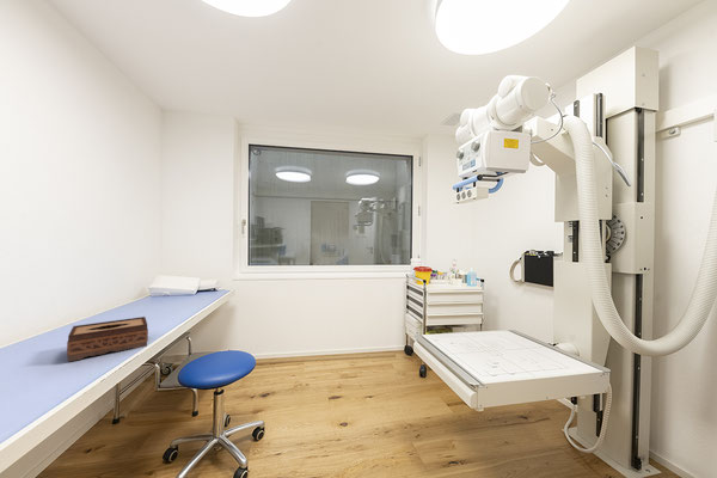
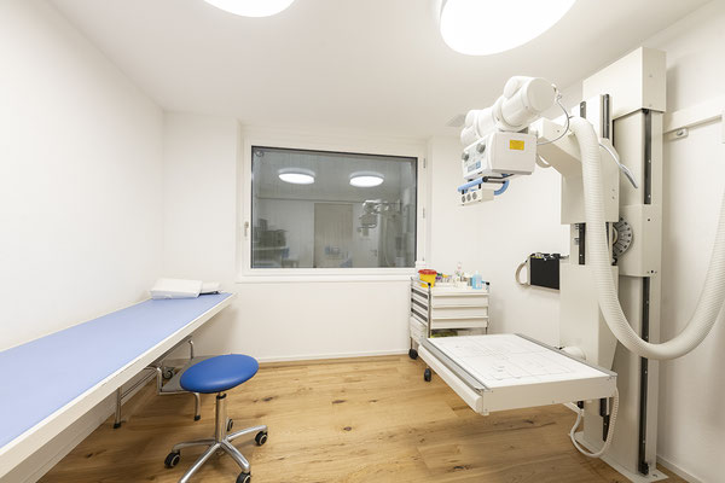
- tissue box [66,315,149,362]
